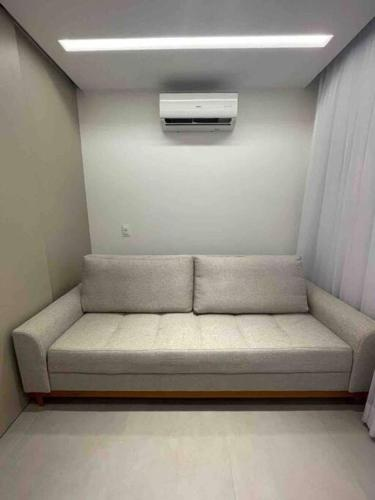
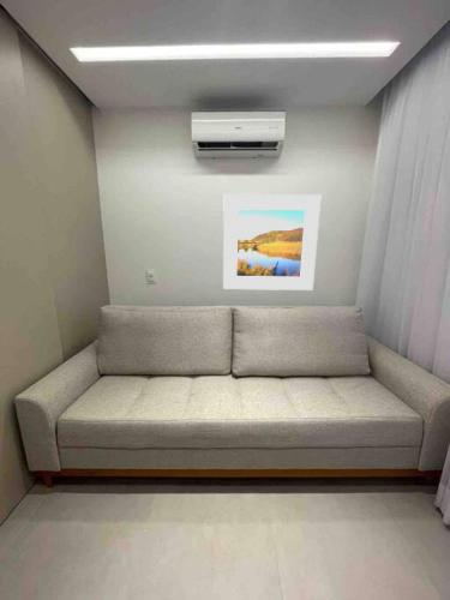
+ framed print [222,193,322,292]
